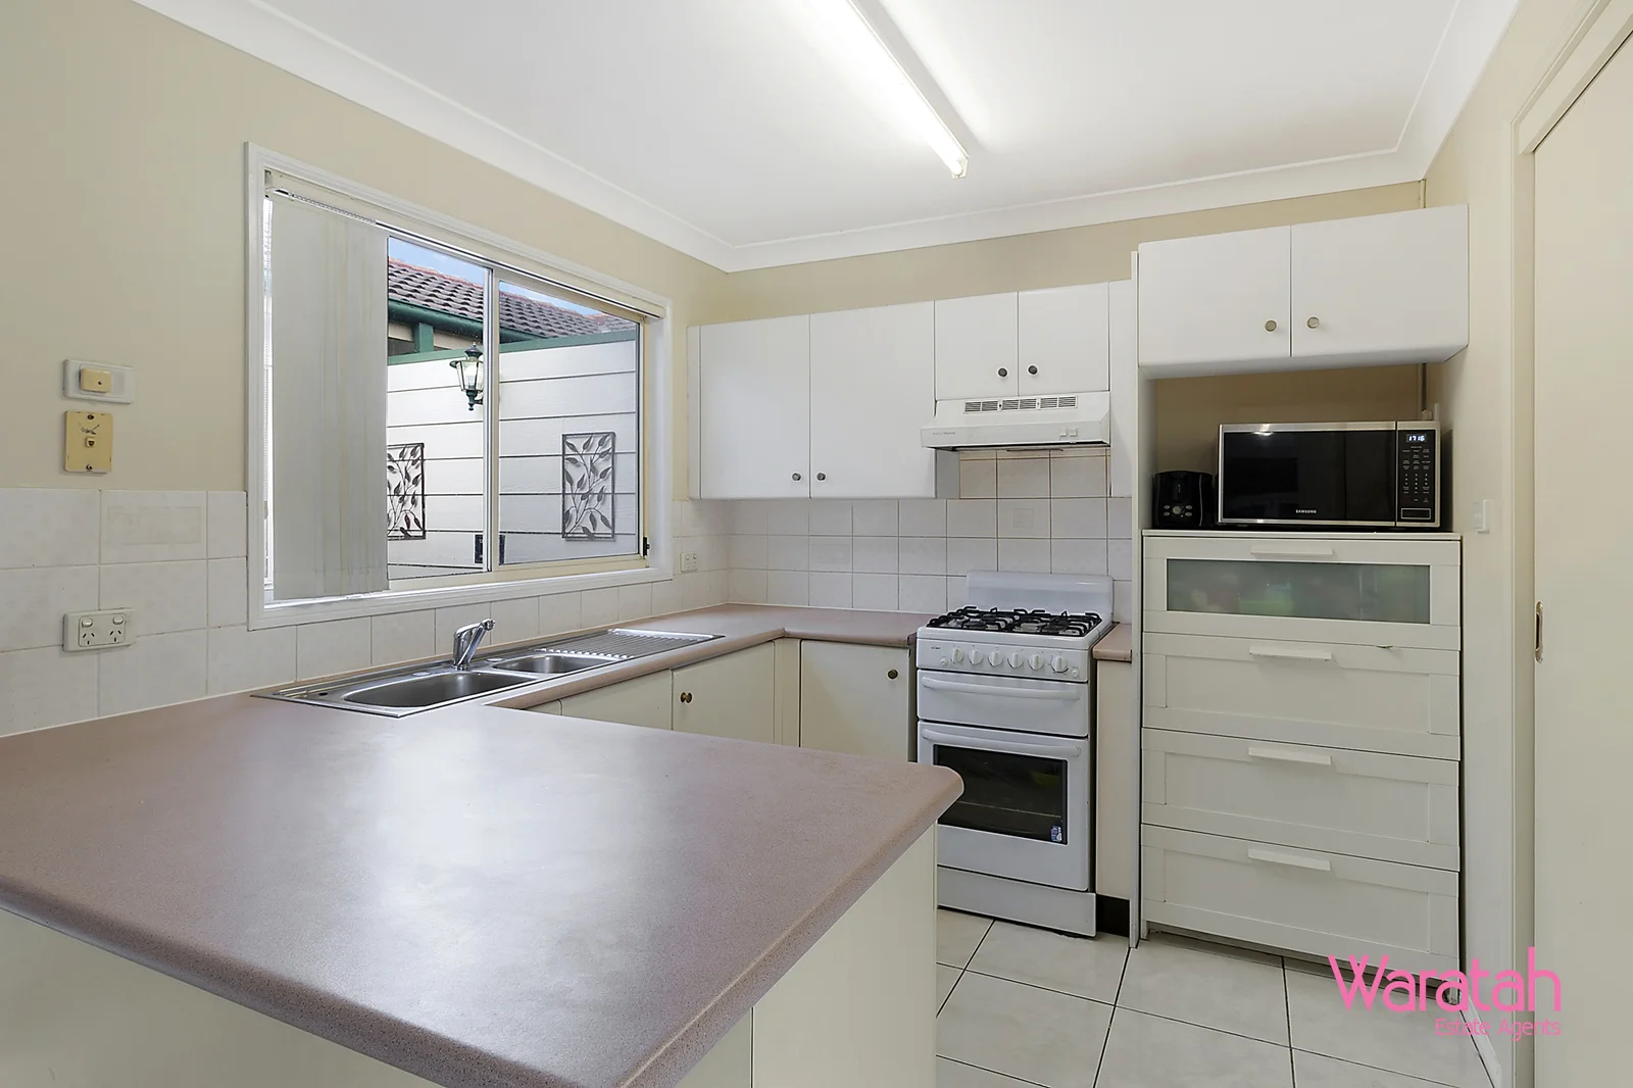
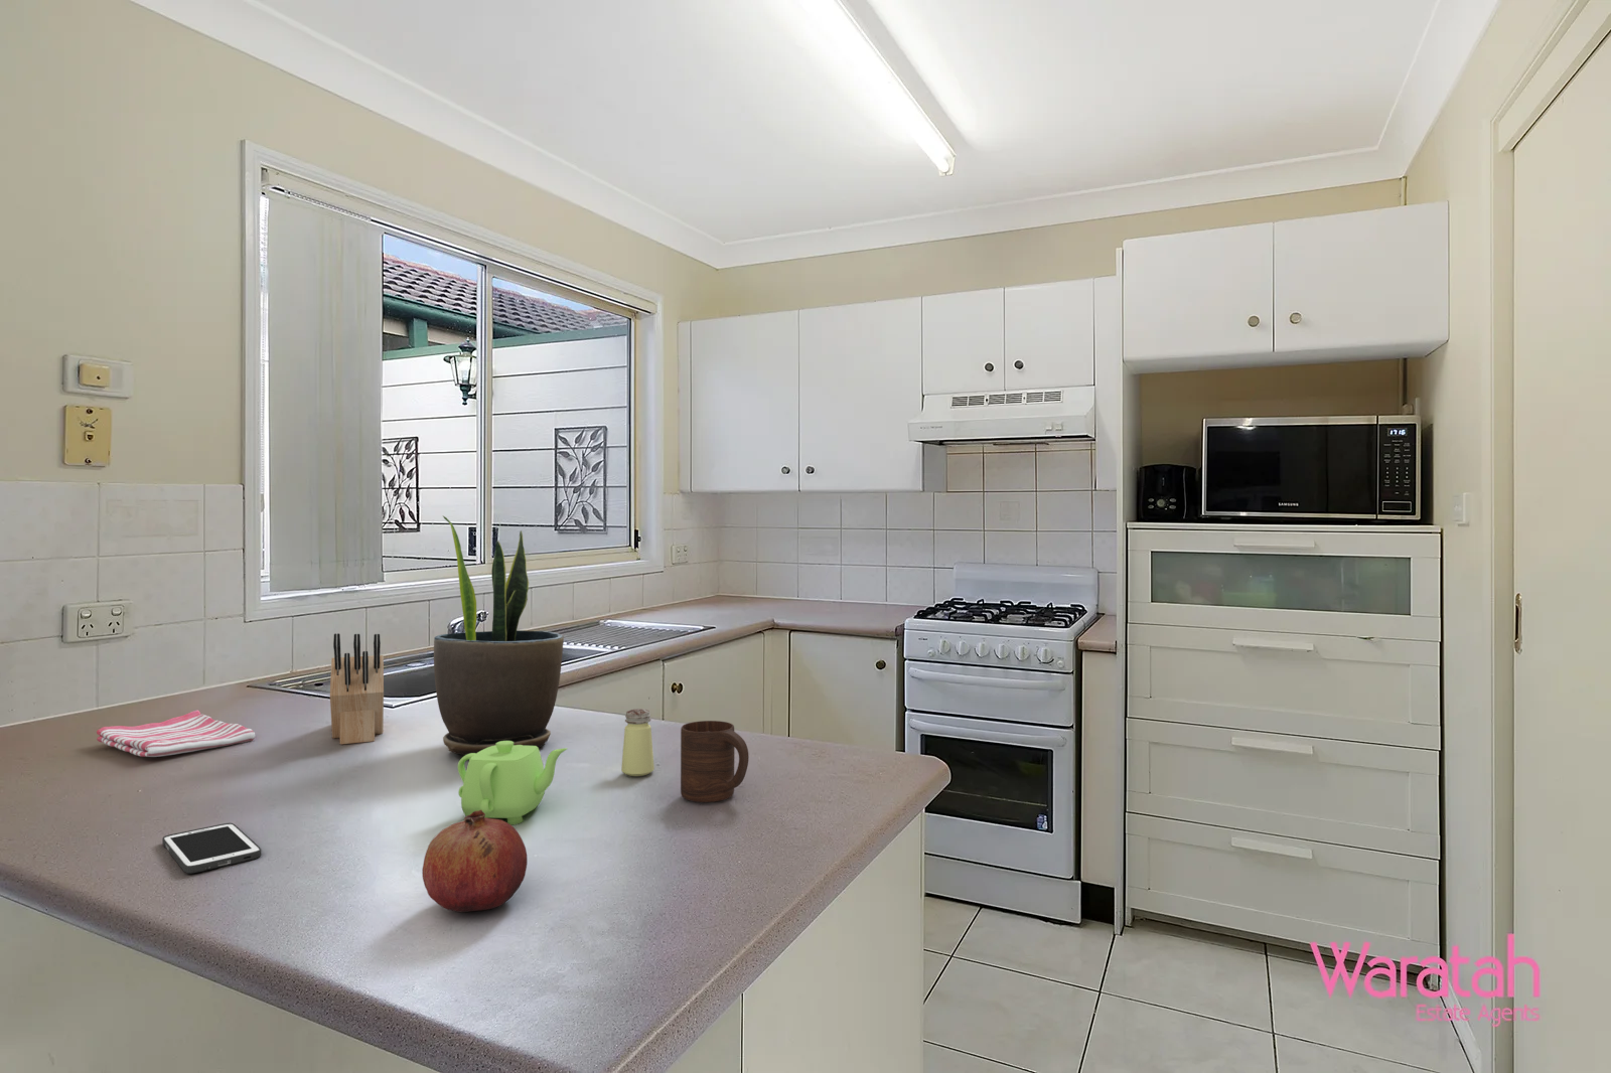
+ cell phone [162,823,262,874]
+ saltshaker [620,708,655,777]
+ dish towel [96,710,256,758]
+ cup [679,720,750,804]
+ teapot [458,741,568,825]
+ fruit [420,811,528,913]
+ knife block [329,632,384,746]
+ potted plant [432,515,565,756]
